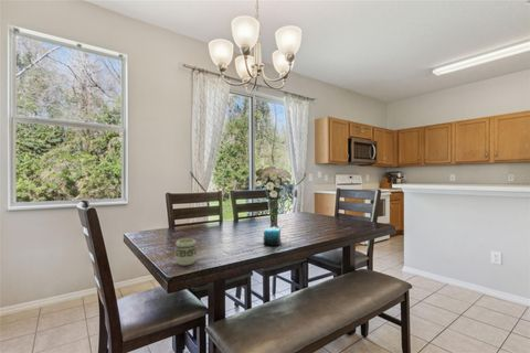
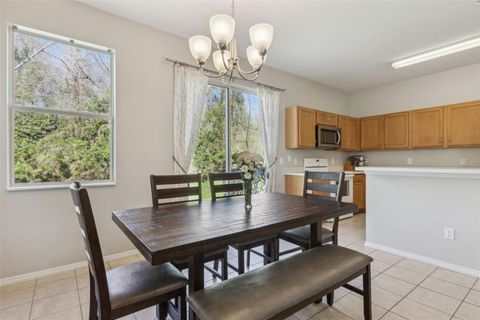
- candle [262,226,282,247]
- cup [173,237,199,267]
